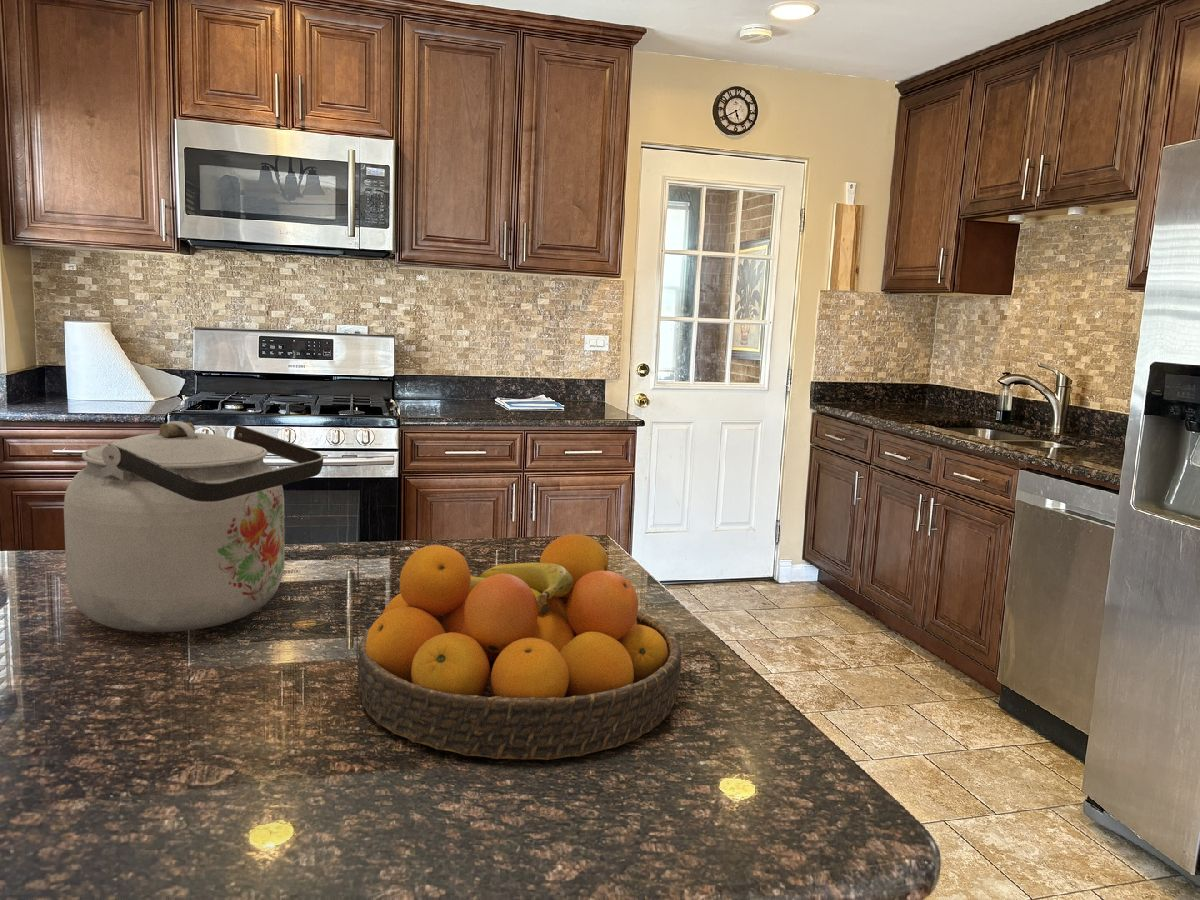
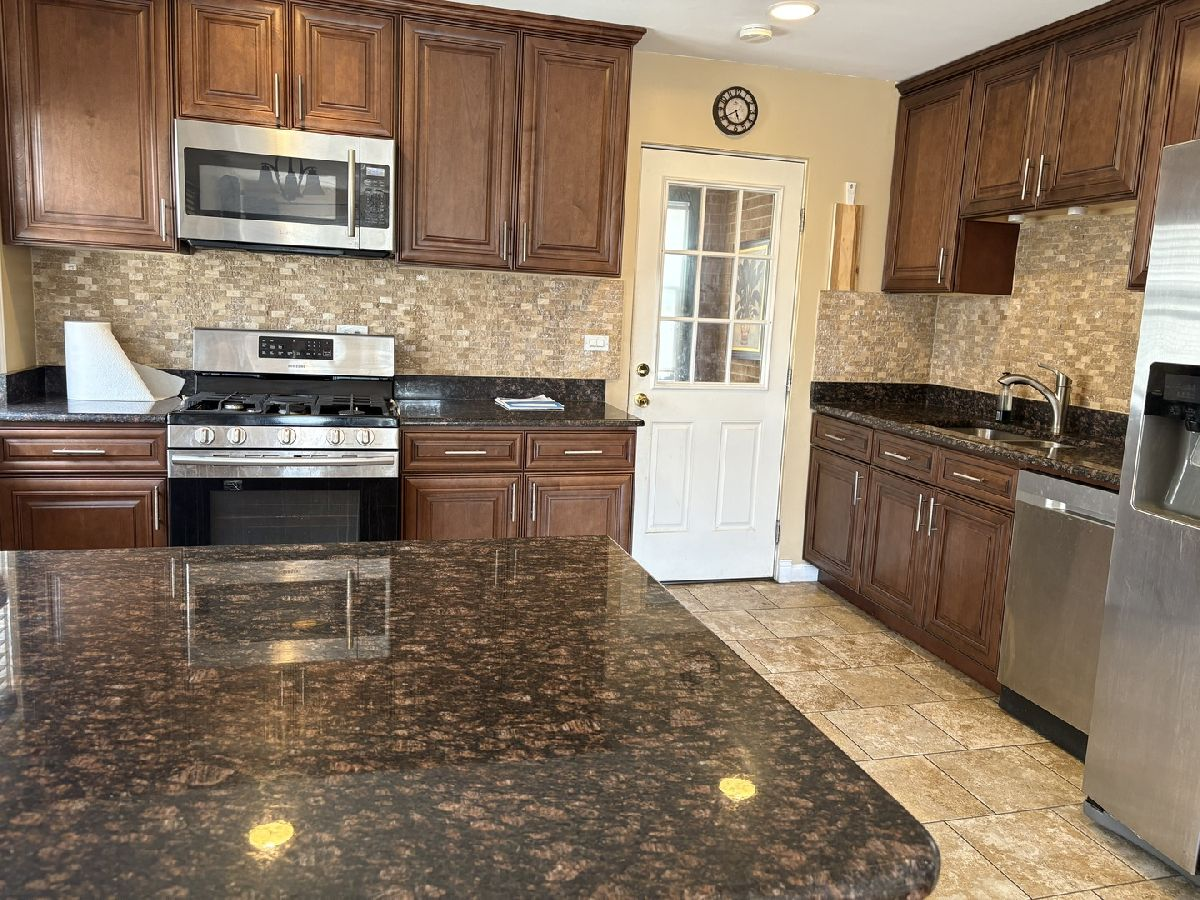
- kettle [63,420,324,633]
- fruit bowl [356,533,682,761]
